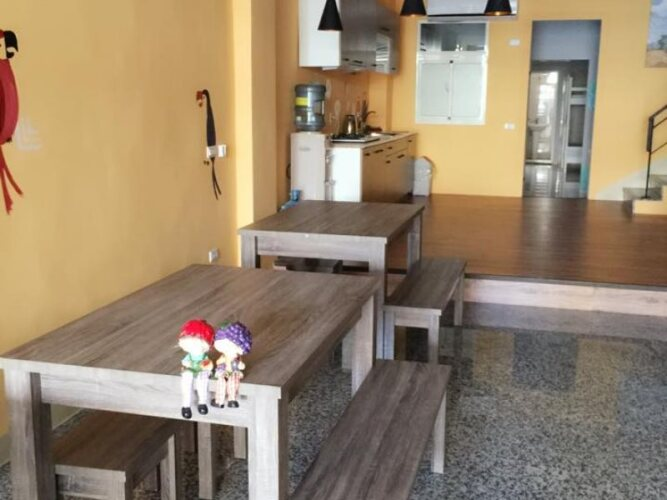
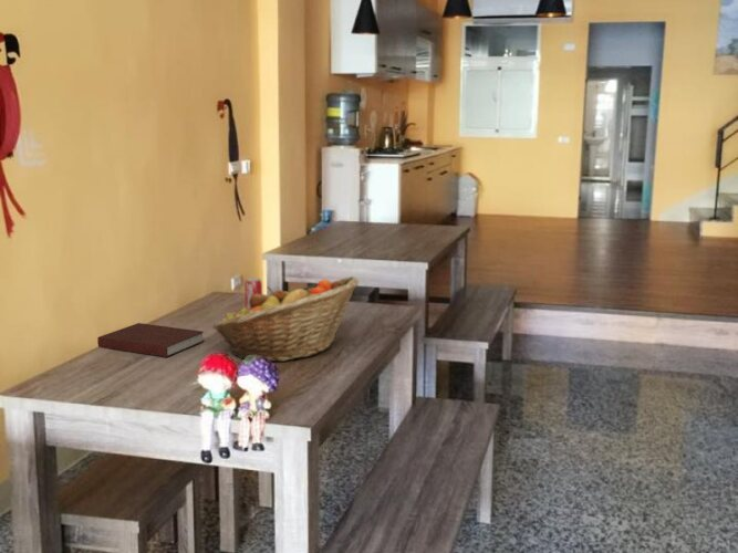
+ fruit basket [211,275,360,363]
+ beverage can [243,276,263,309]
+ notebook [96,322,206,358]
